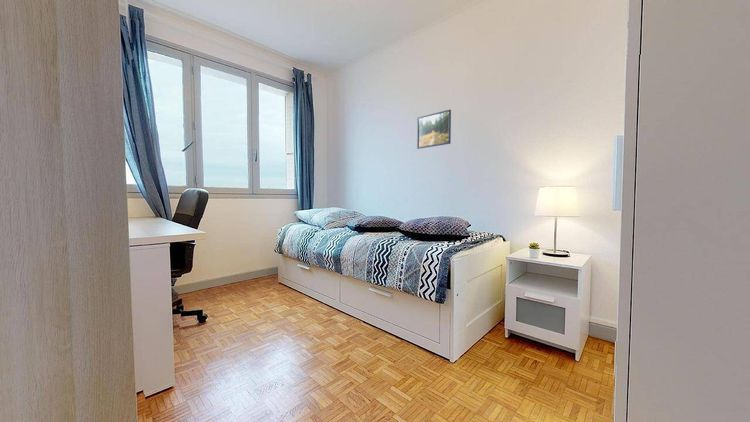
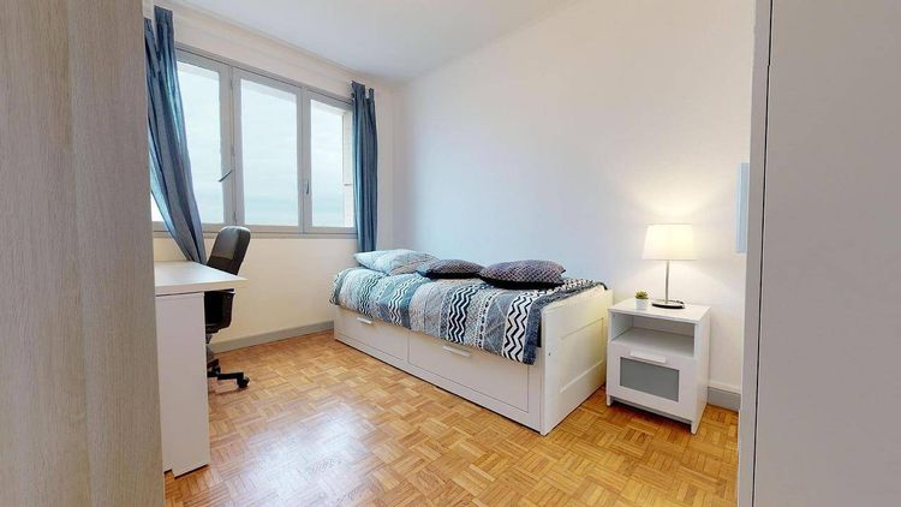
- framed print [416,109,452,150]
